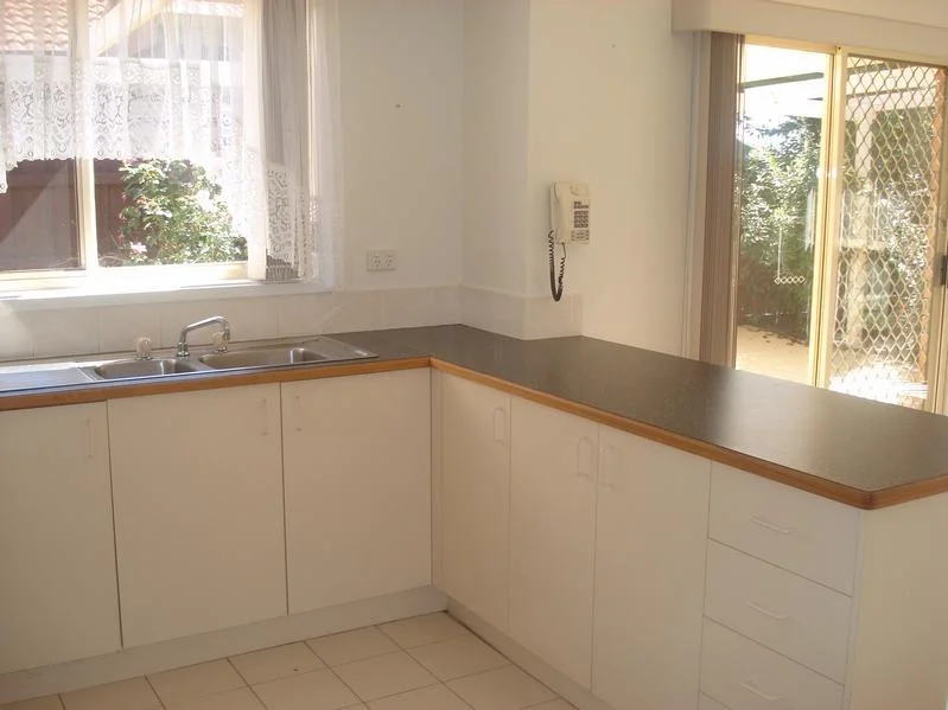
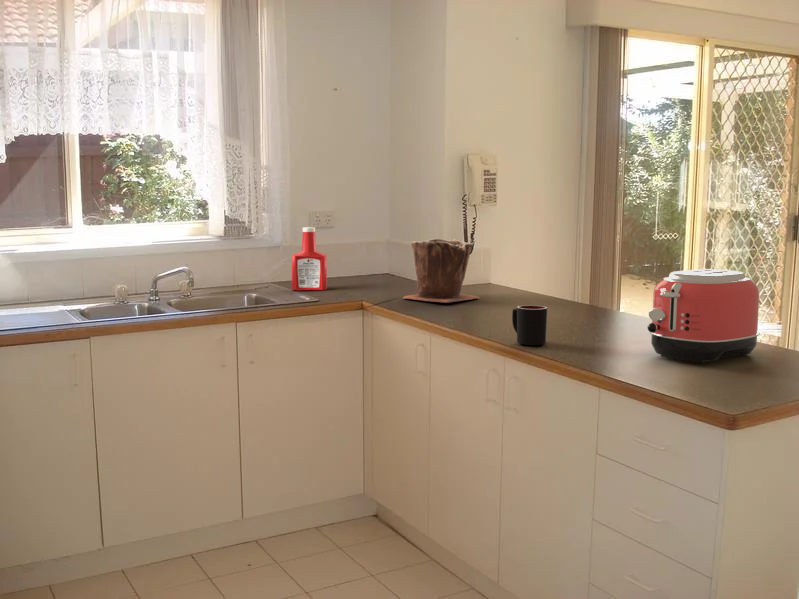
+ mug [511,304,548,346]
+ plant pot [402,238,480,304]
+ toaster [647,268,761,364]
+ soap bottle [291,226,328,291]
